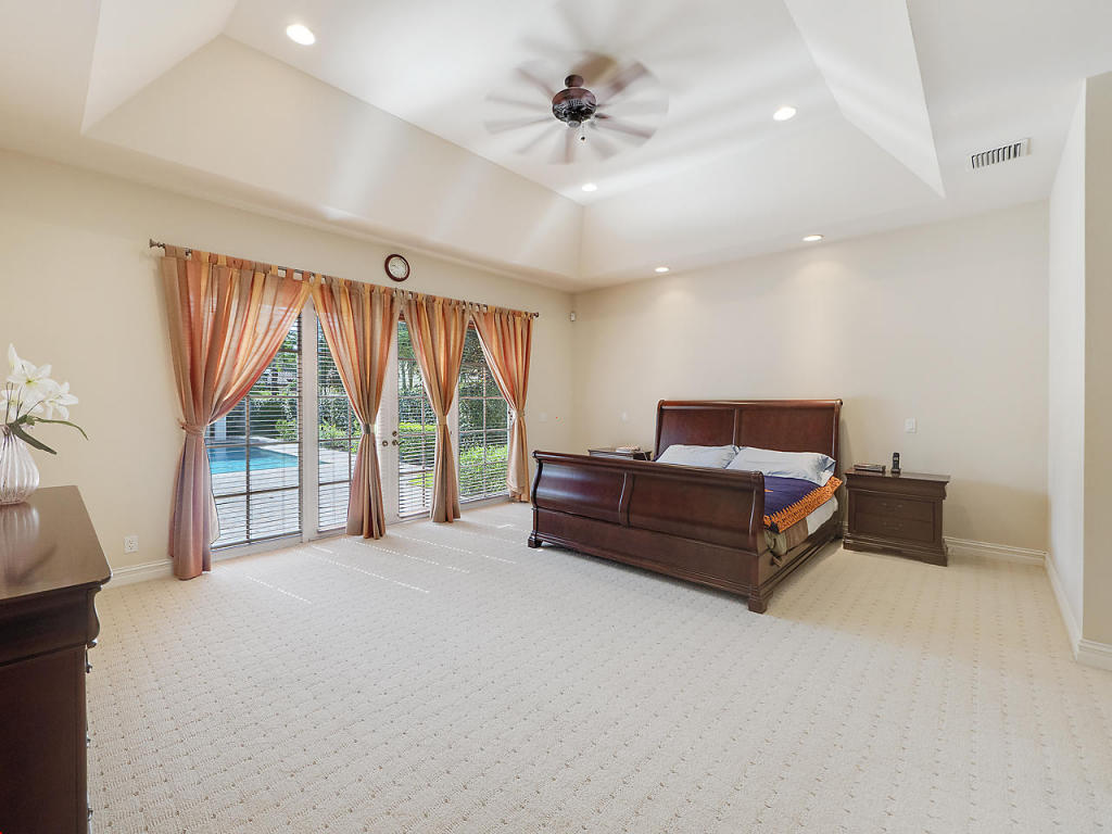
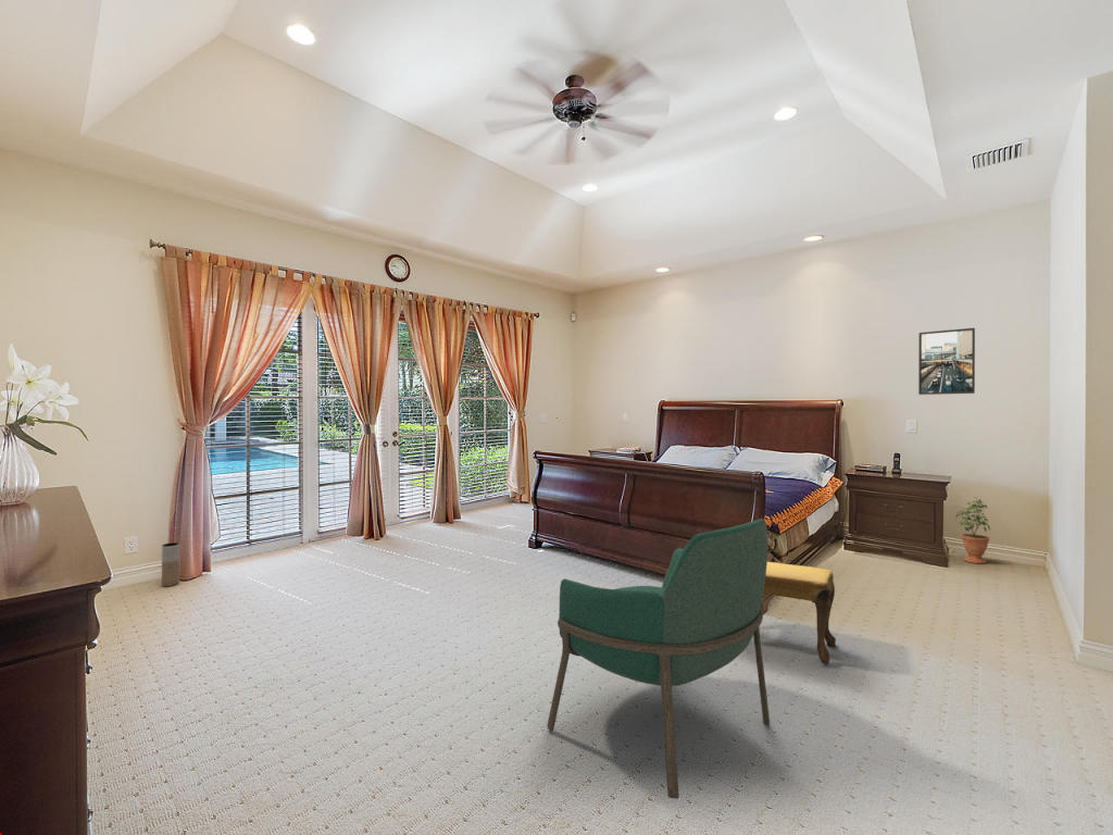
+ footstool [763,561,837,665]
+ armchair [546,518,771,800]
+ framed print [917,327,976,396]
+ vase [161,541,180,587]
+ potted plant [955,497,991,564]
